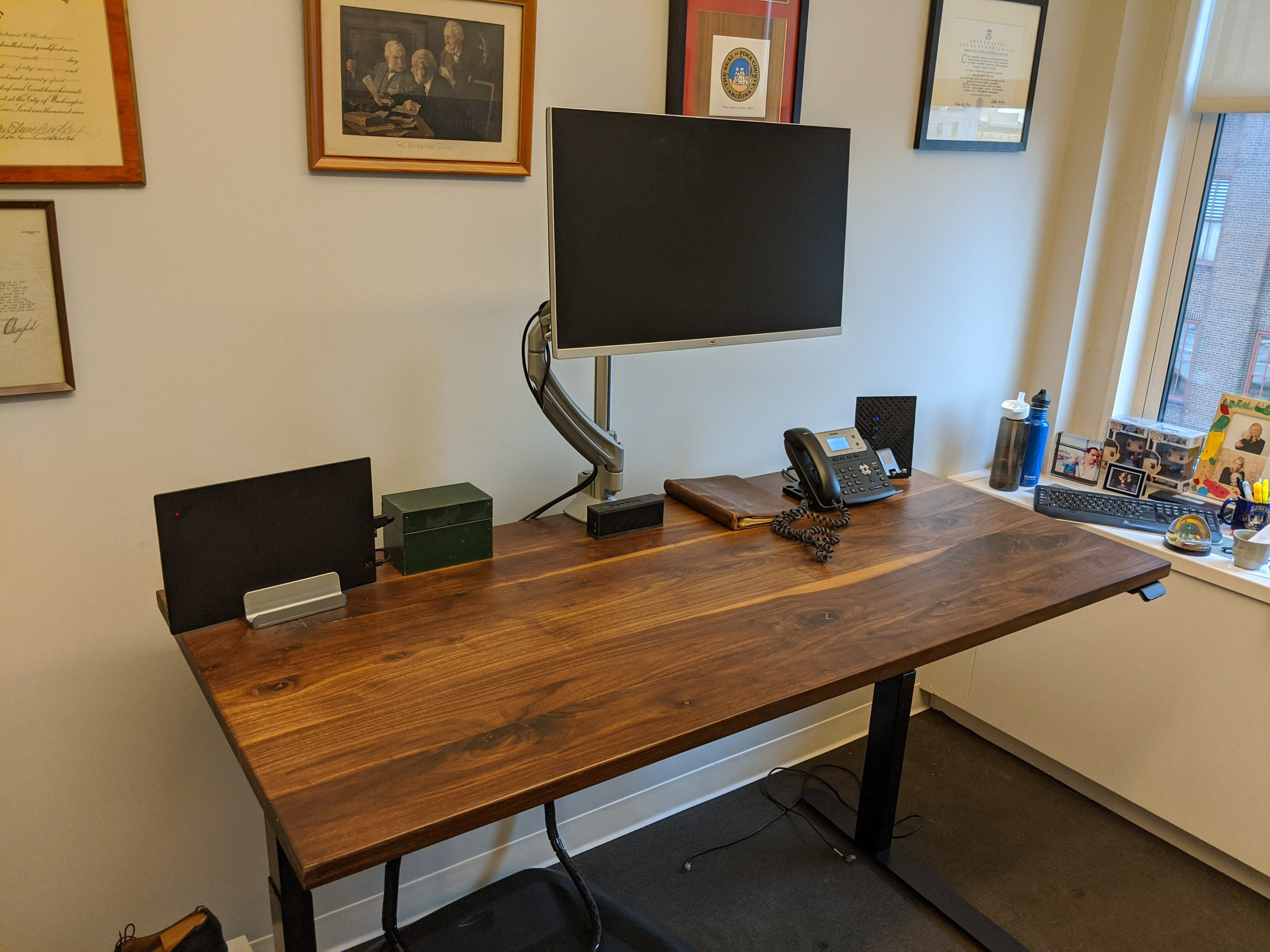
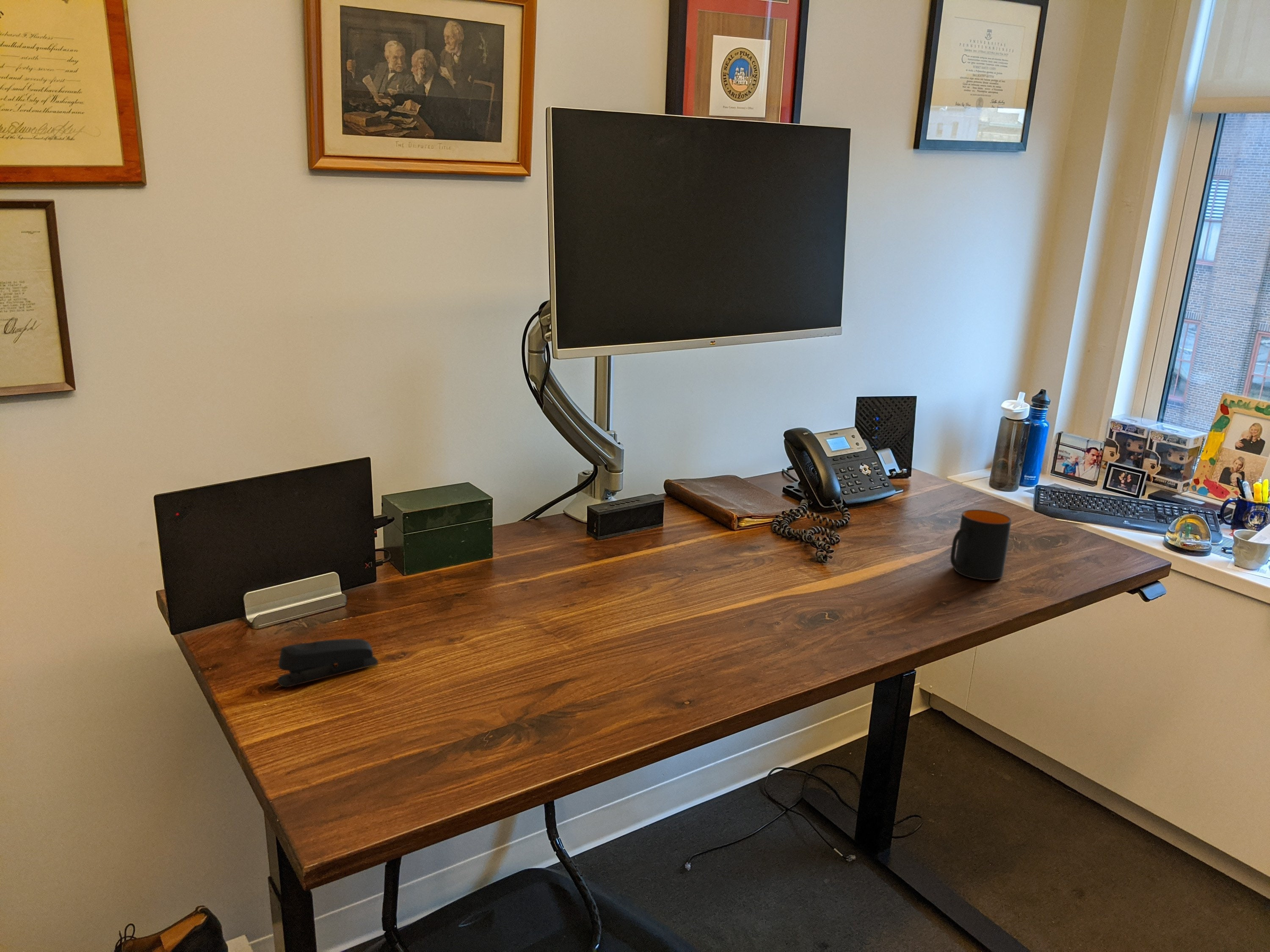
+ stapler [277,638,378,688]
+ mug [950,509,1012,581]
